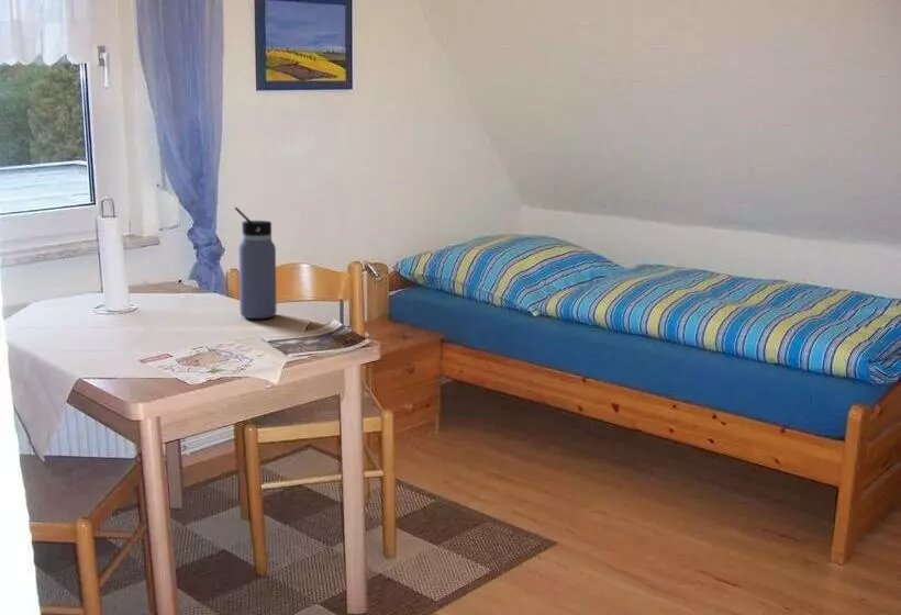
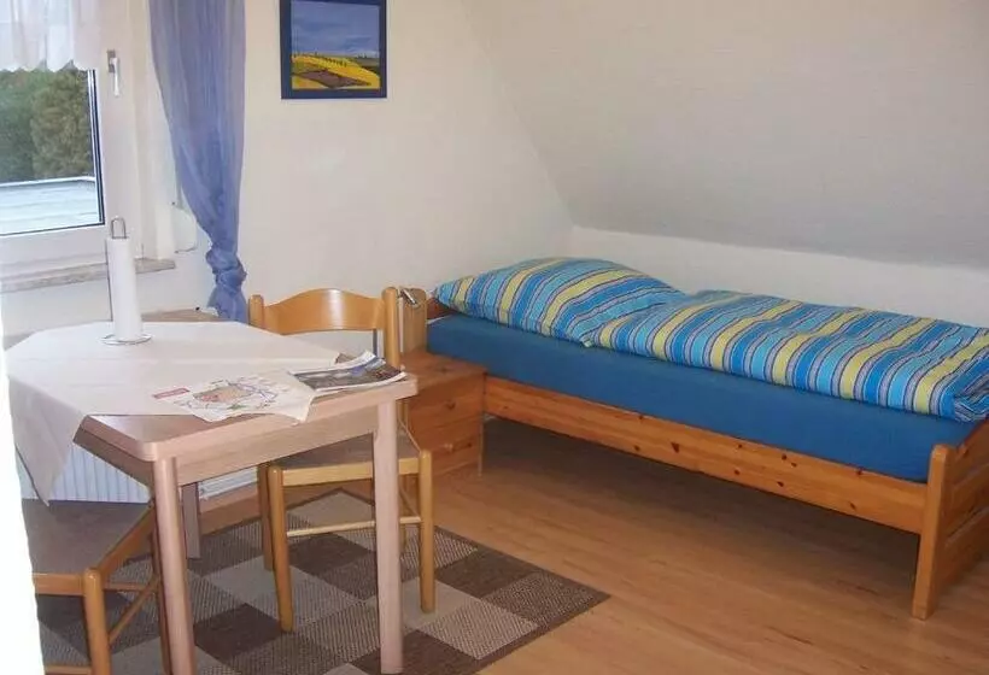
- water bottle [234,206,277,320]
